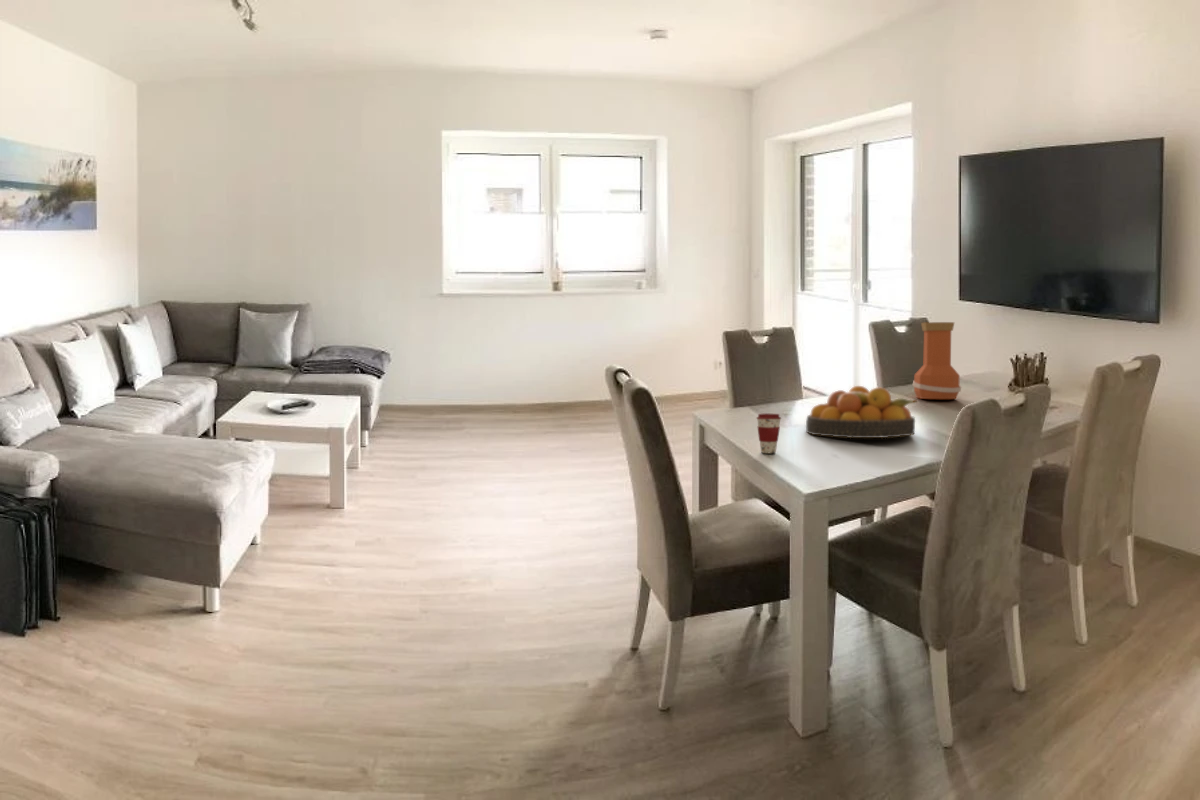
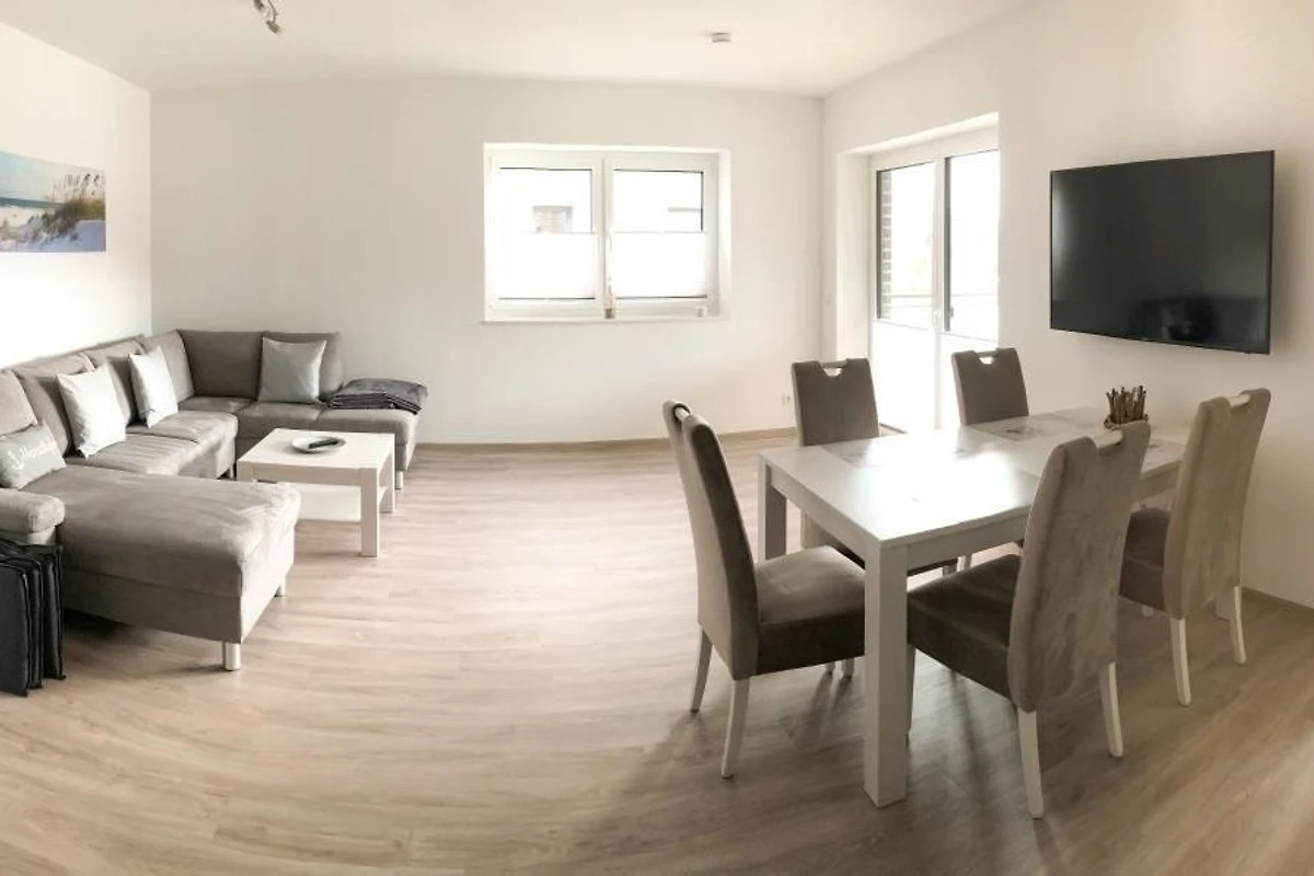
- coffee cup [755,412,782,454]
- fruit bowl [805,385,918,439]
- vase [912,321,962,400]
